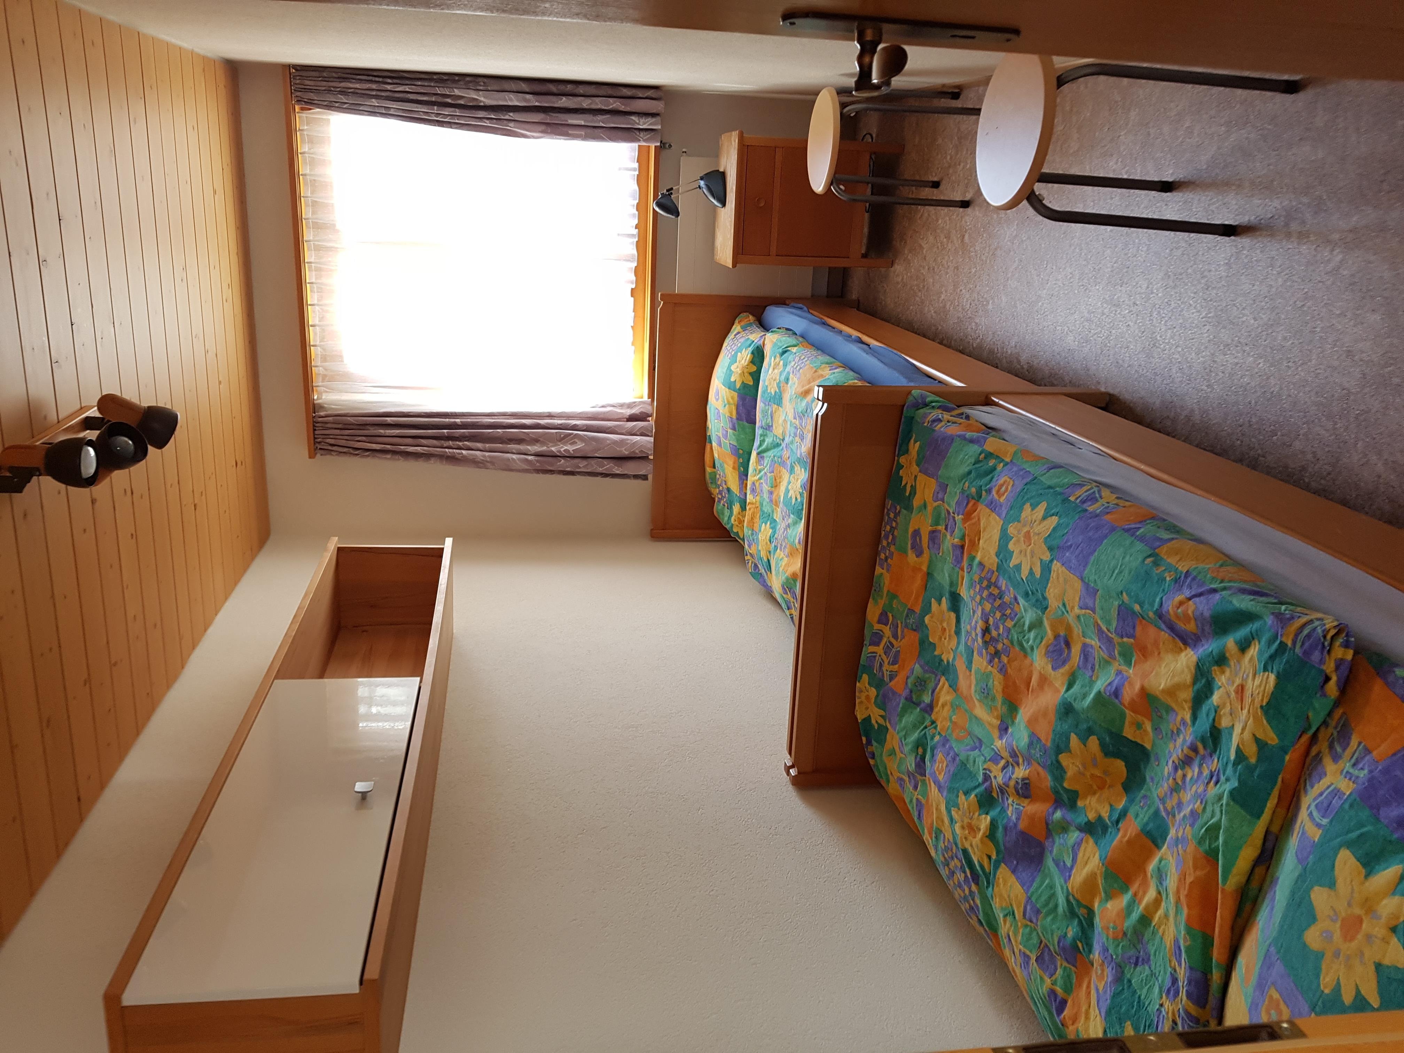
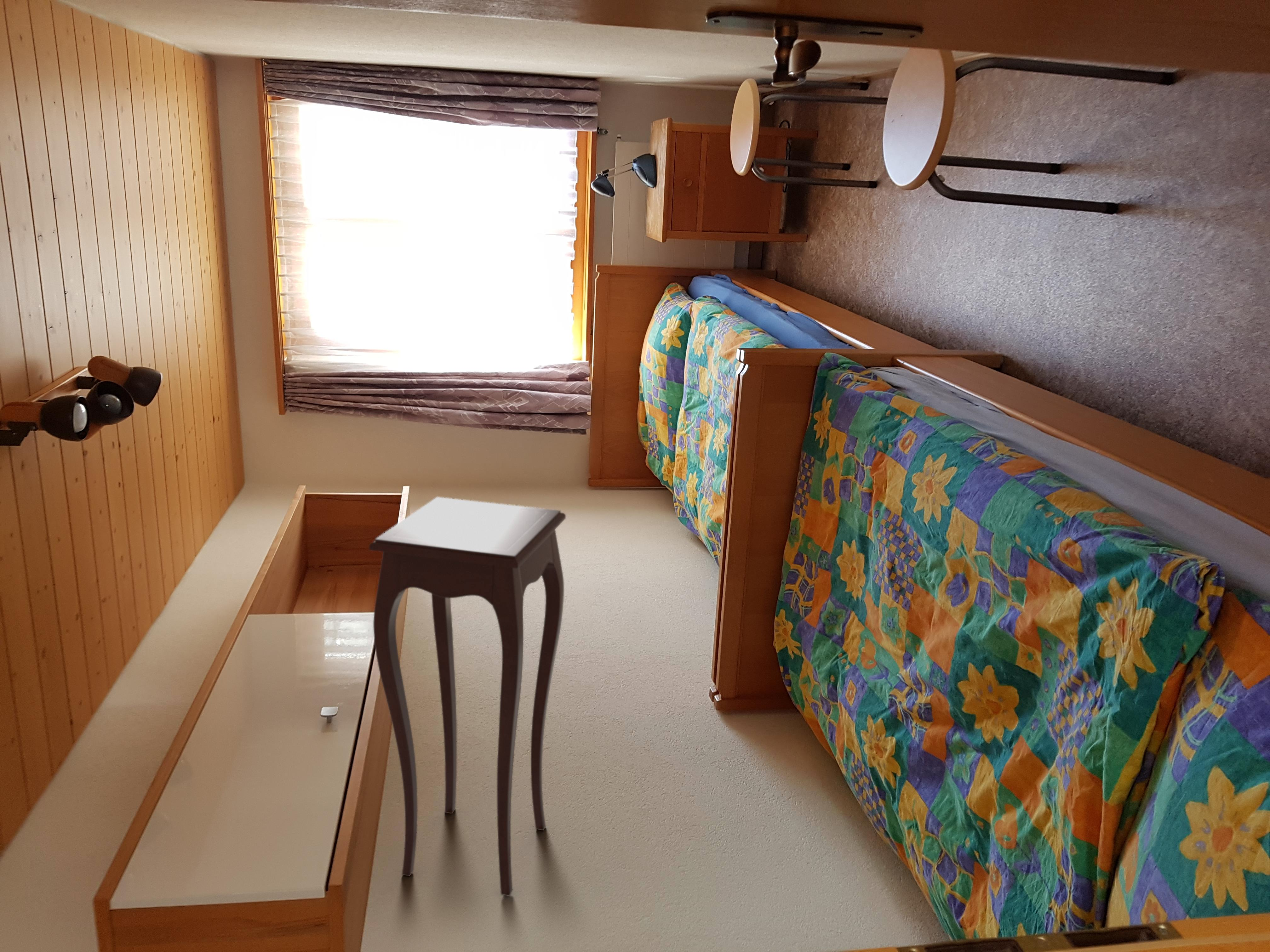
+ side table [369,497,566,896]
